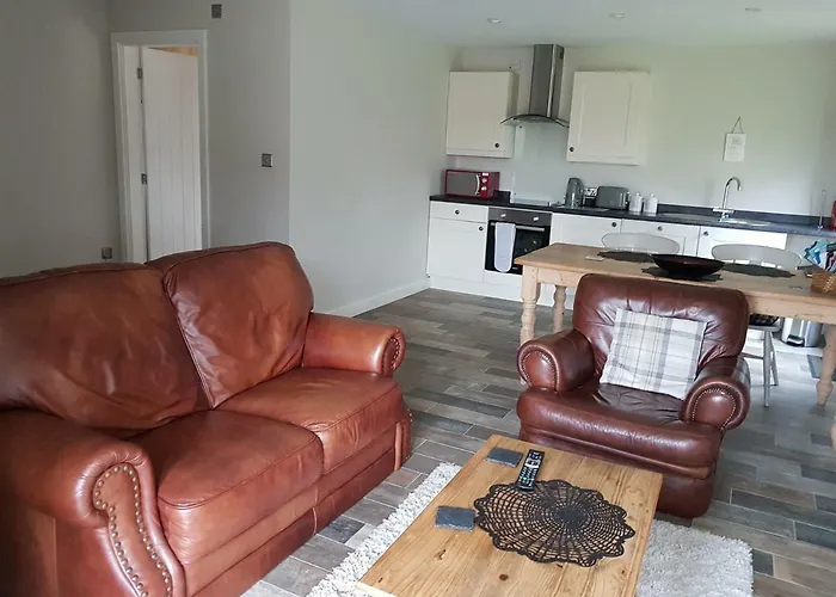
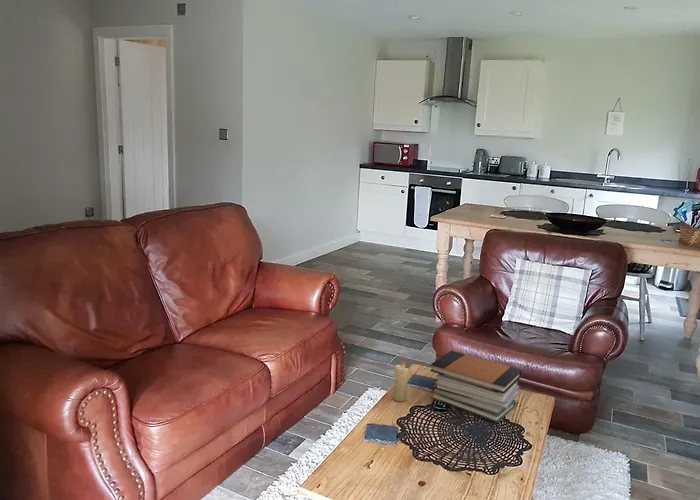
+ book stack [429,350,523,423]
+ candle [392,359,410,402]
